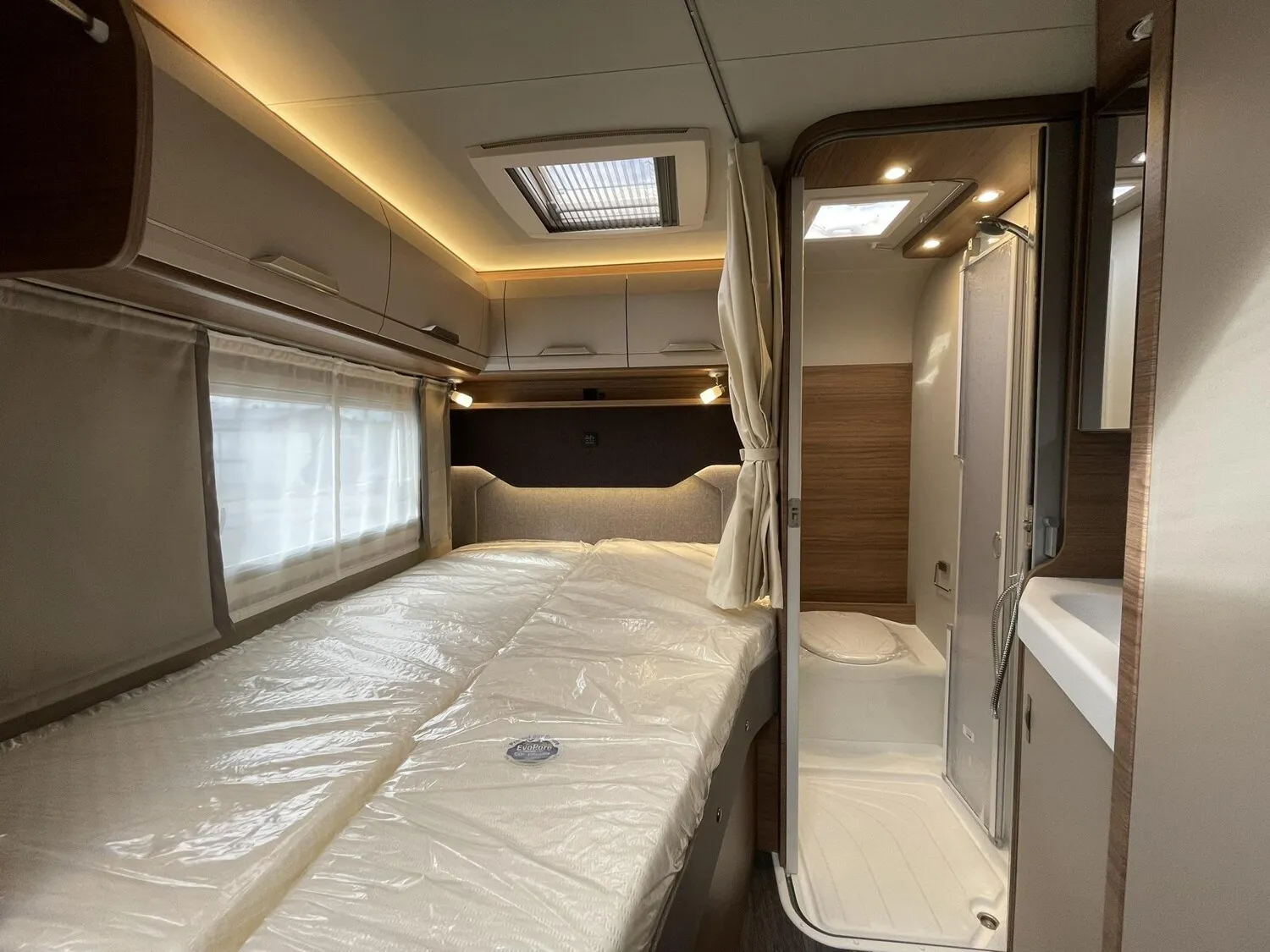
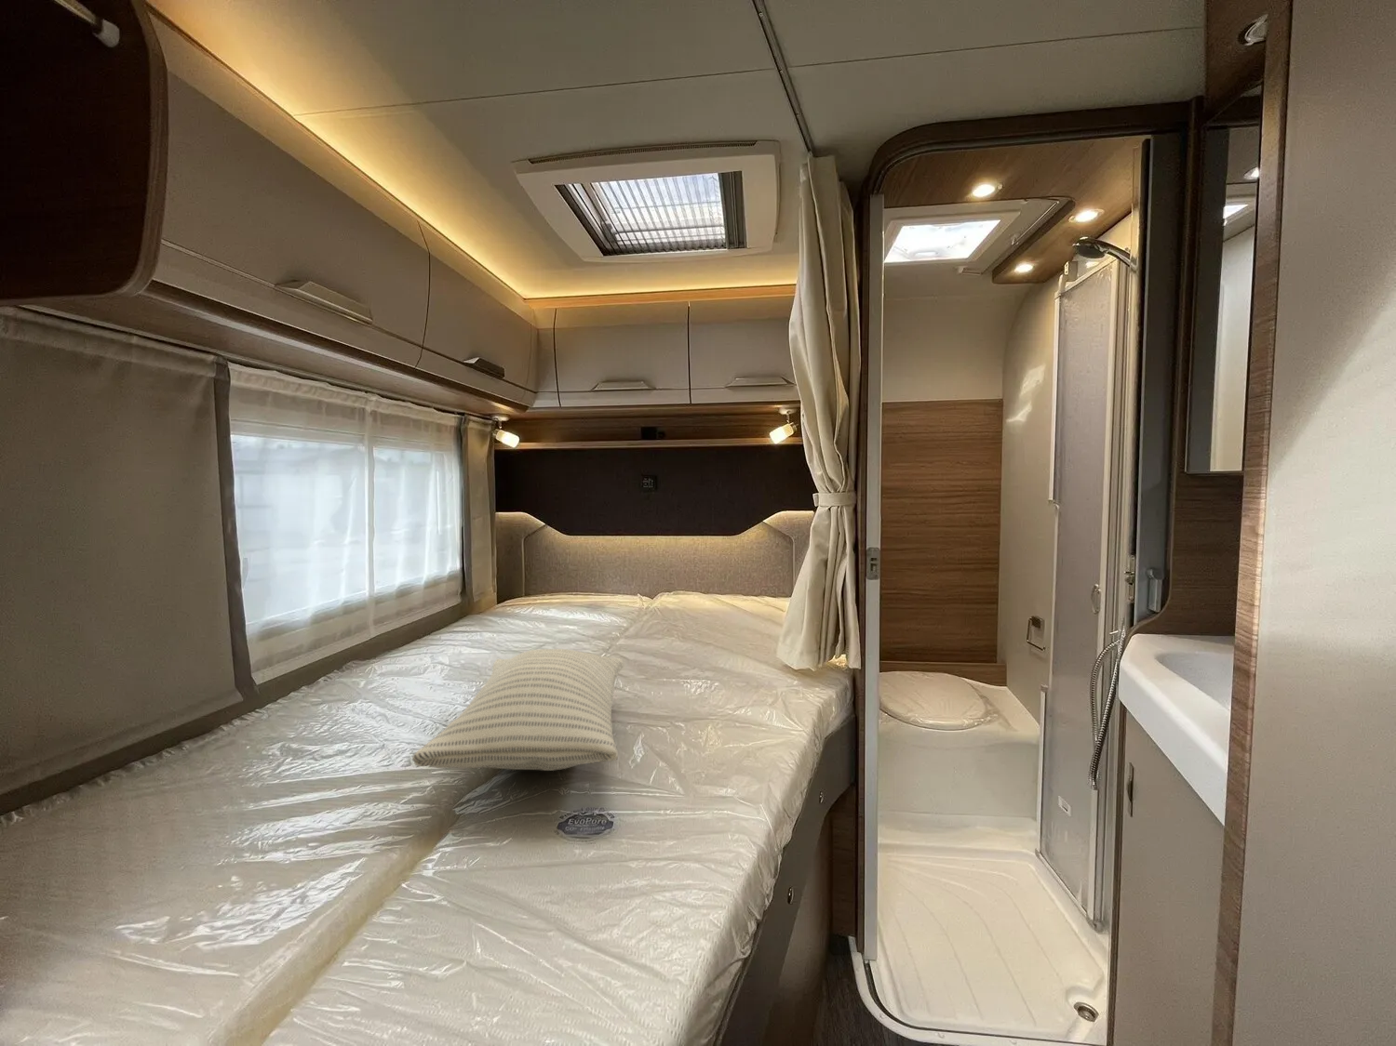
+ pillow [411,648,624,771]
